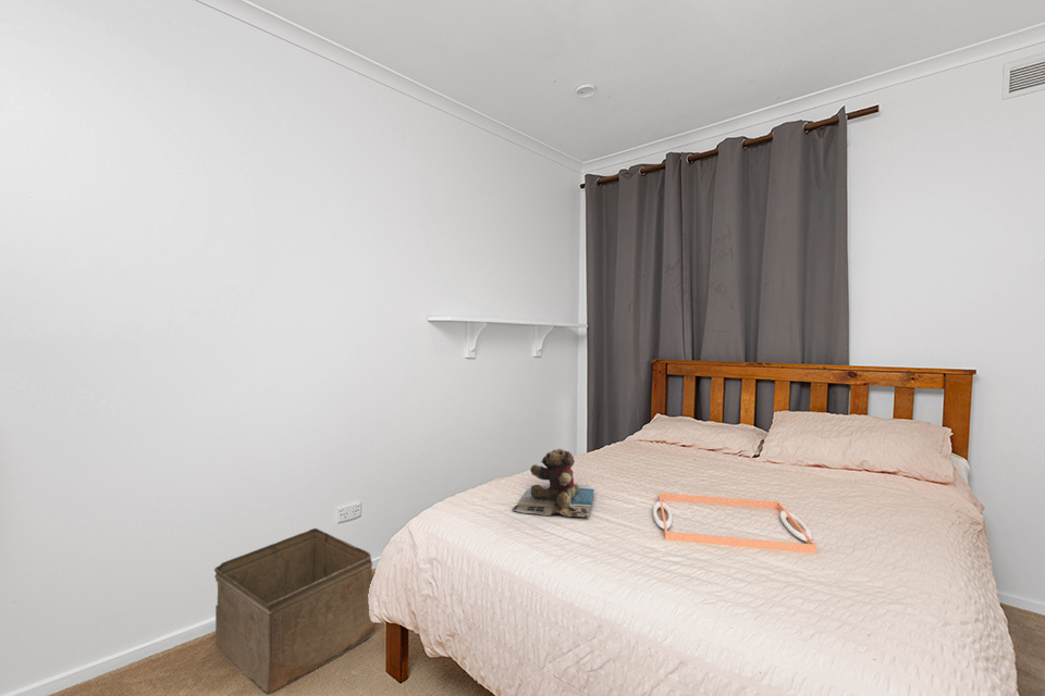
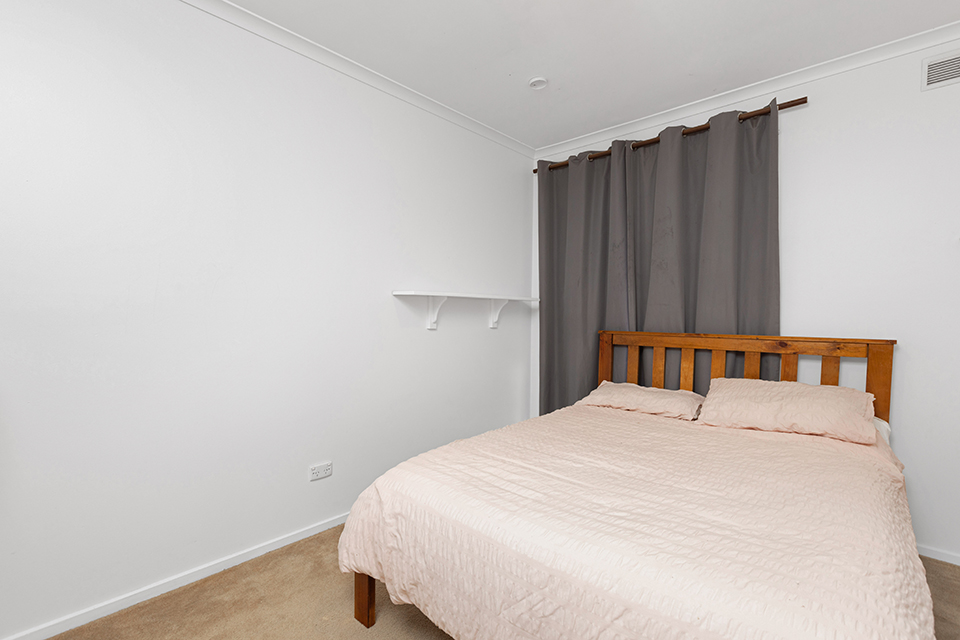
- storage bin [213,527,376,695]
- serving tray [652,492,817,555]
- teddy bear [512,448,595,519]
